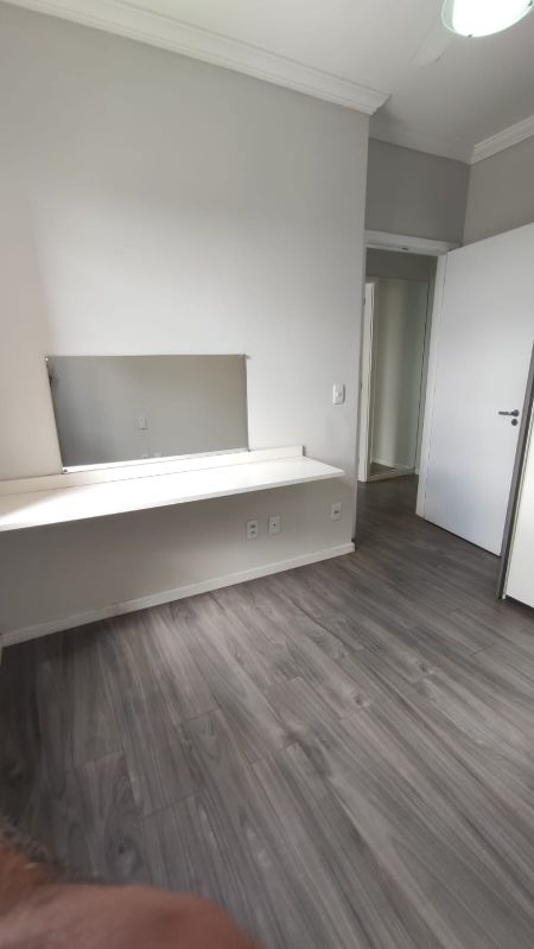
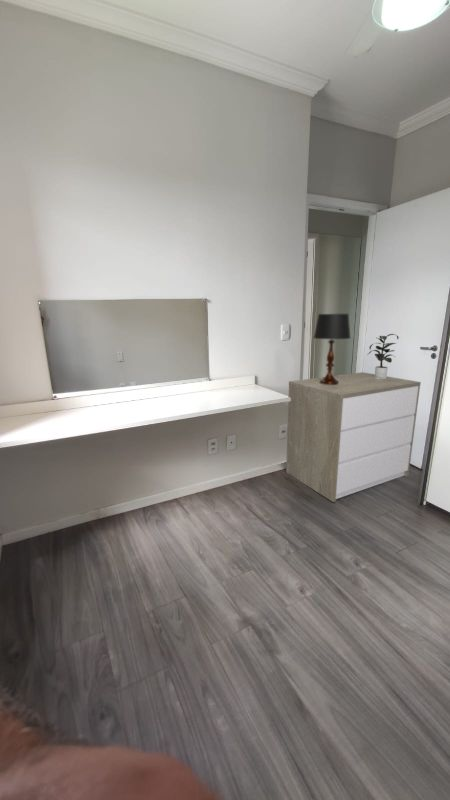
+ potted plant [367,333,400,379]
+ table lamp [313,313,351,385]
+ dresser [285,371,422,503]
